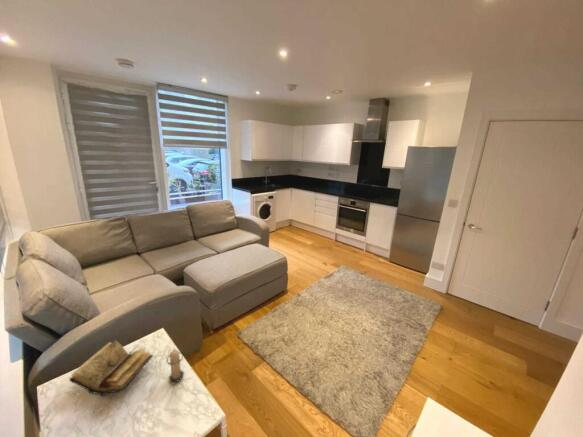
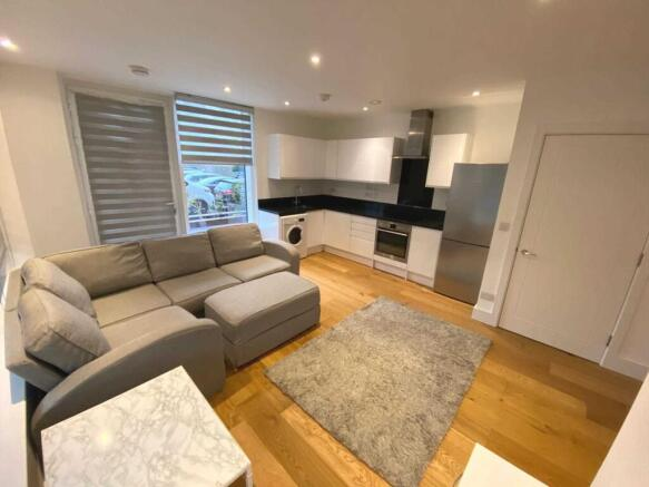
- candle [165,348,185,383]
- book [68,339,154,397]
